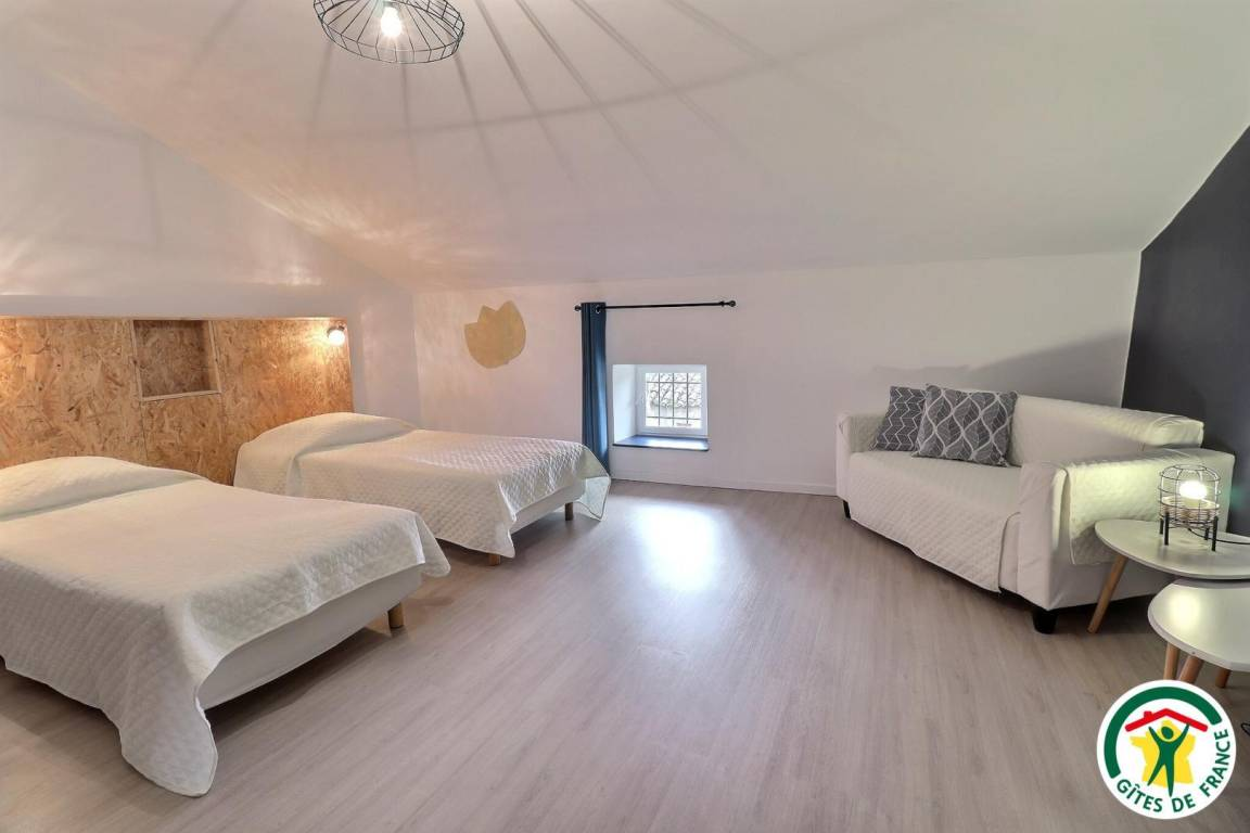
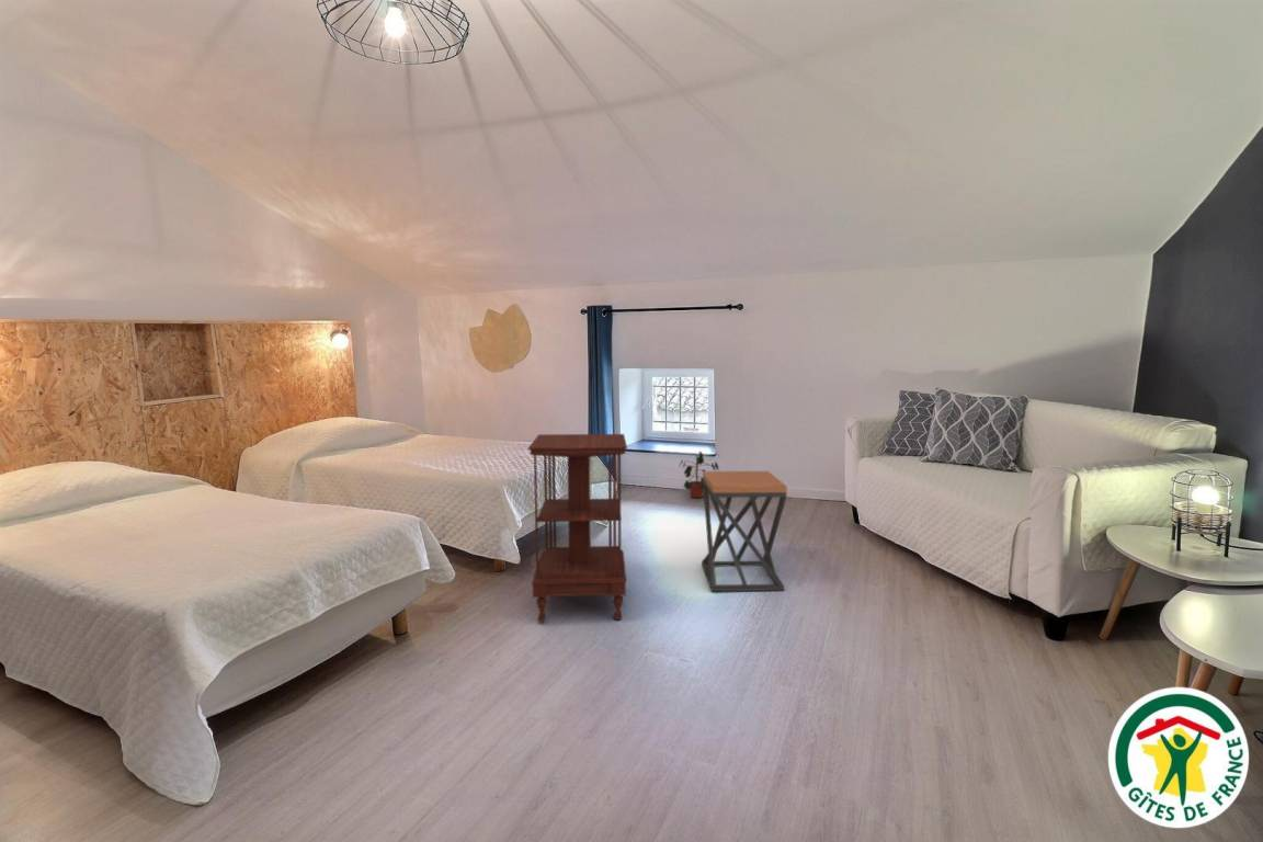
+ side table [526,433,628,623]
+ potted plant [678,451,719,499]
+ stool [701,470,788,592]
